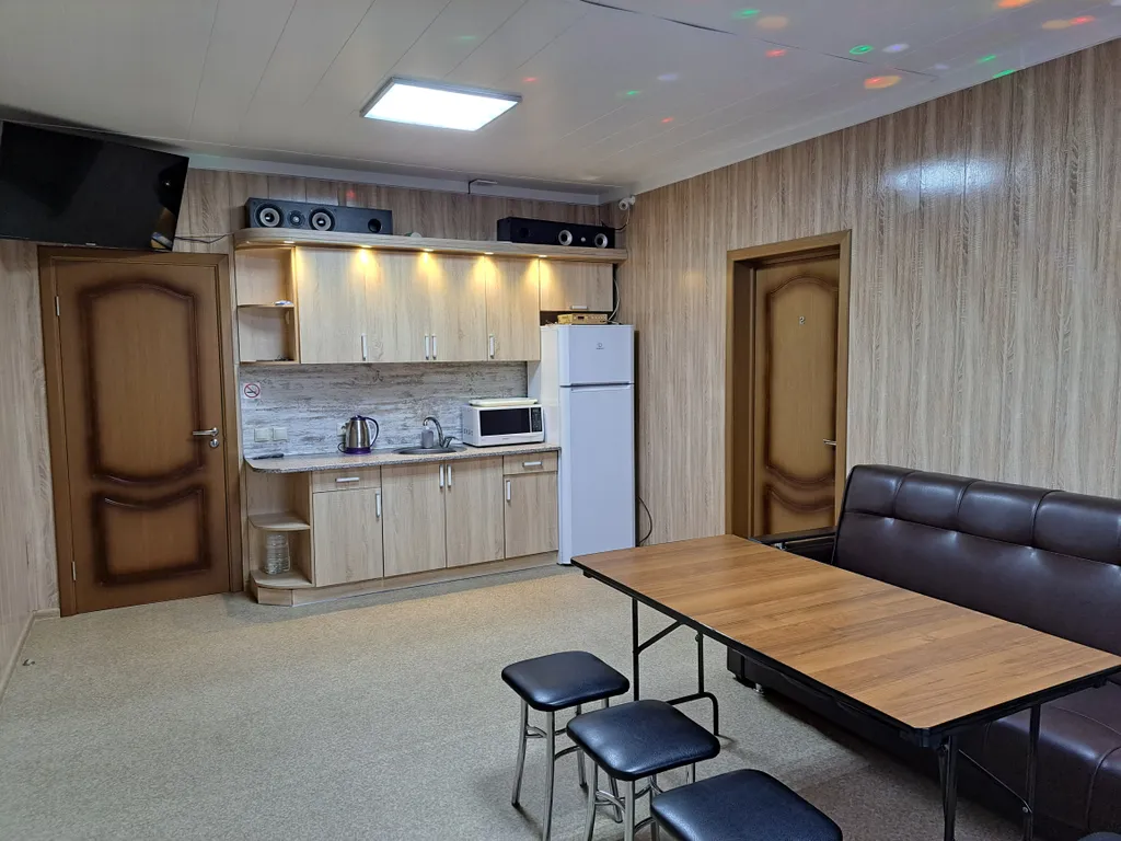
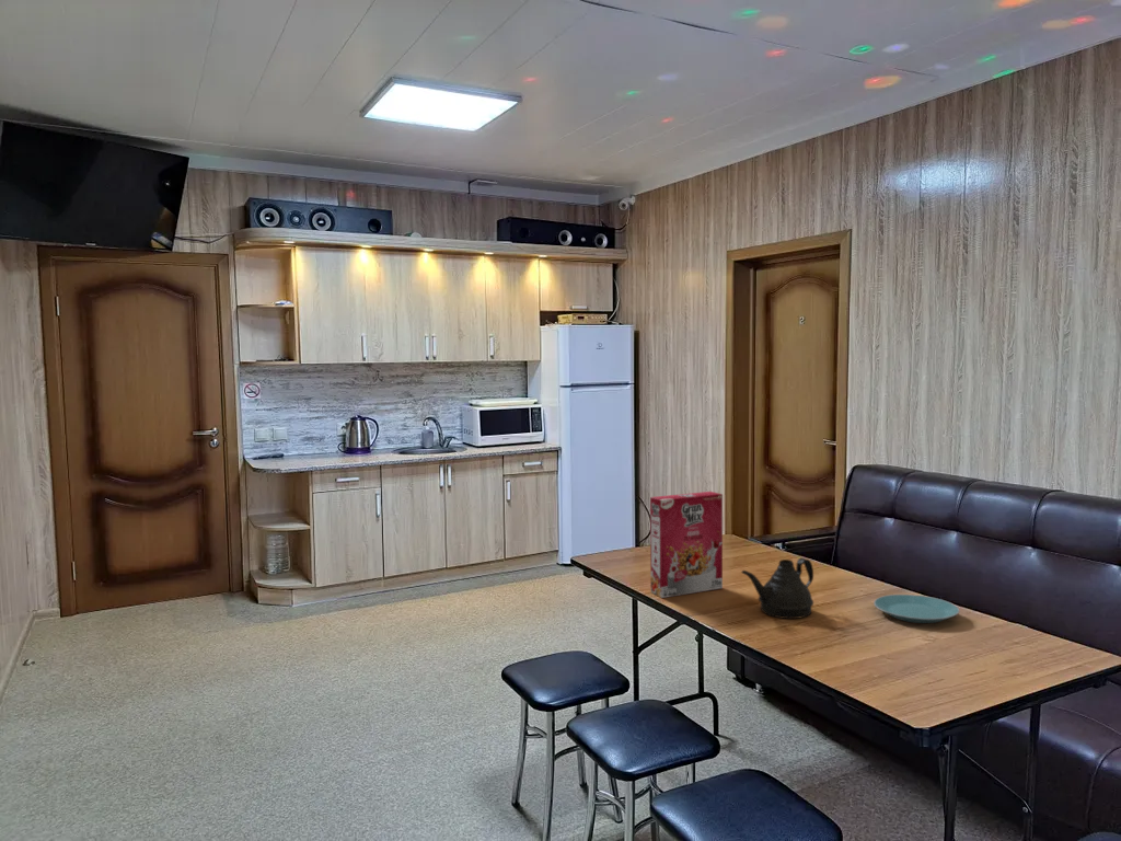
+ plate [872,594,961,624]
+ cereal box [649,491,724,599]
+ teapot [741,556,814,620]
